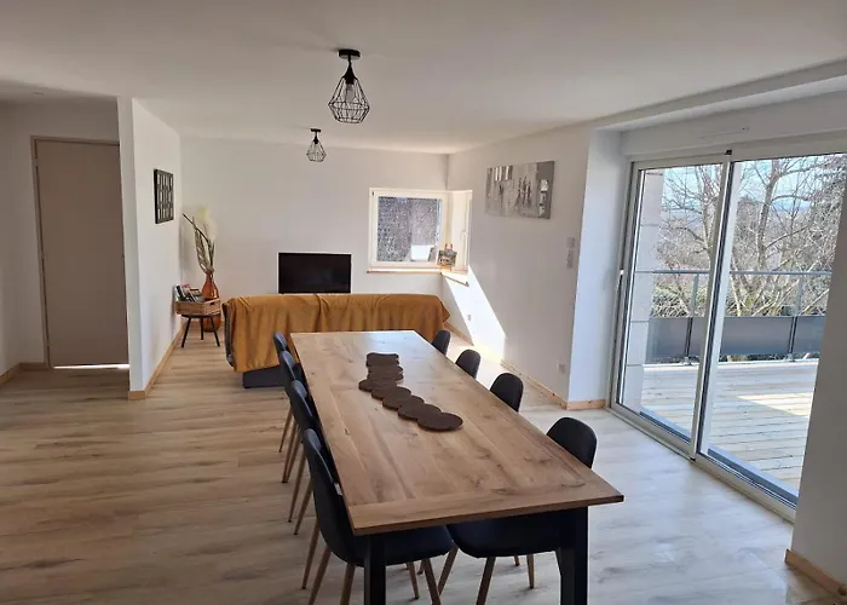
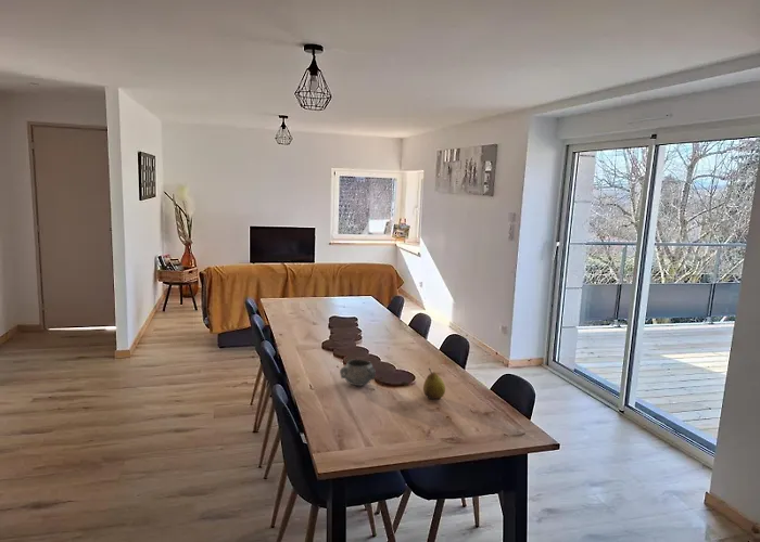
+ fruit [422,367,446,400]
+ decorative bowl [339,359,377,387]
